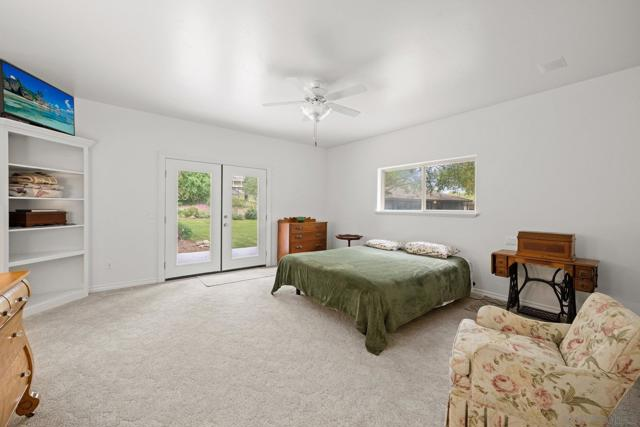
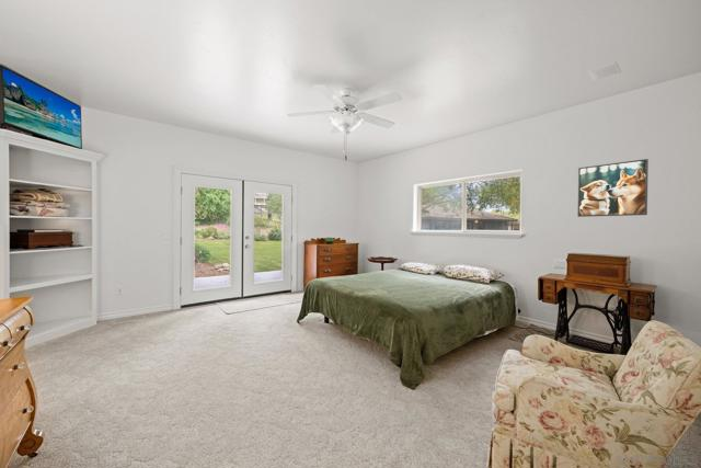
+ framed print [576,158,650,218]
